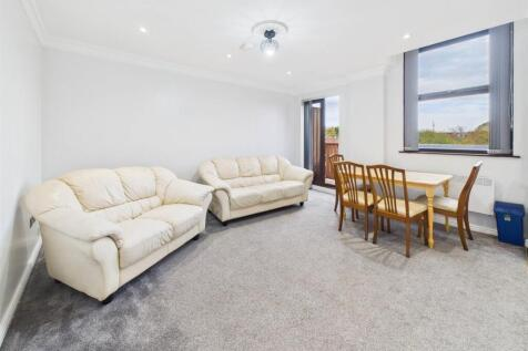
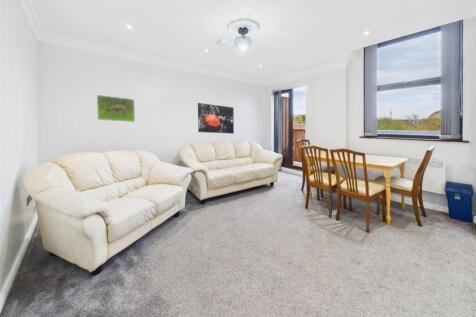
+ wall art [197,102,235,135]
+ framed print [96,94,136,123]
